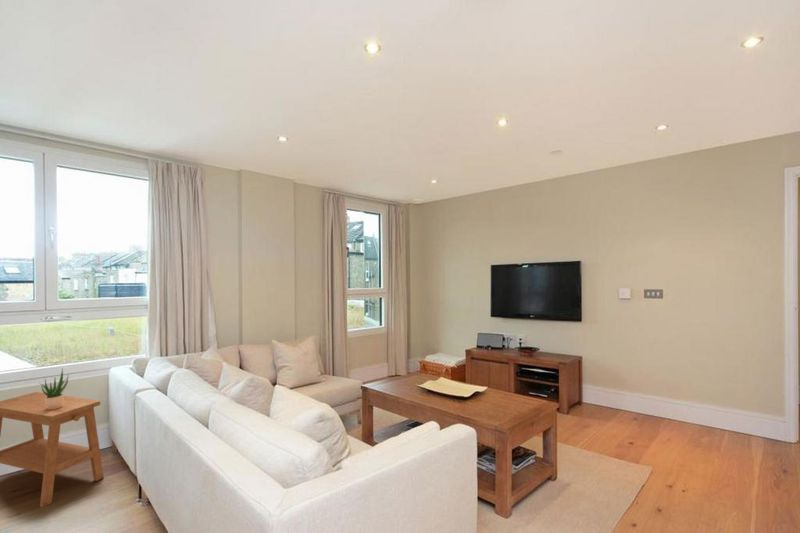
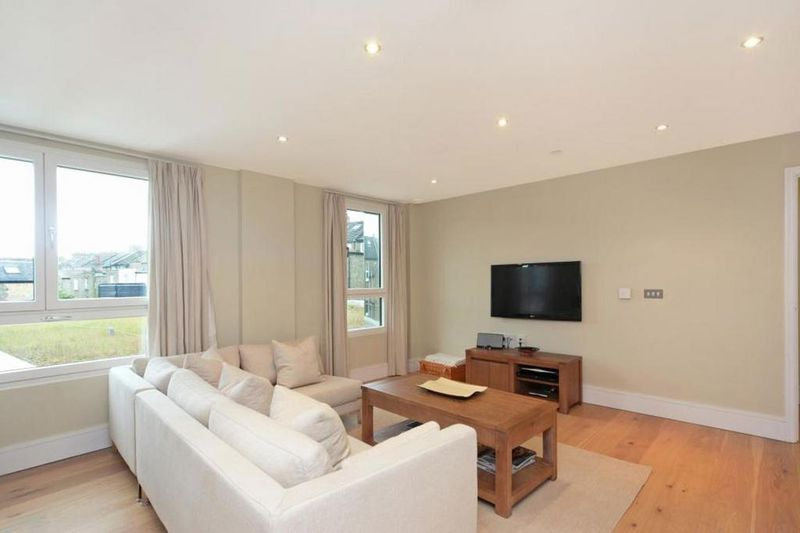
- potted plant [39,367,69,409]
- side table [0,391,105,508]
